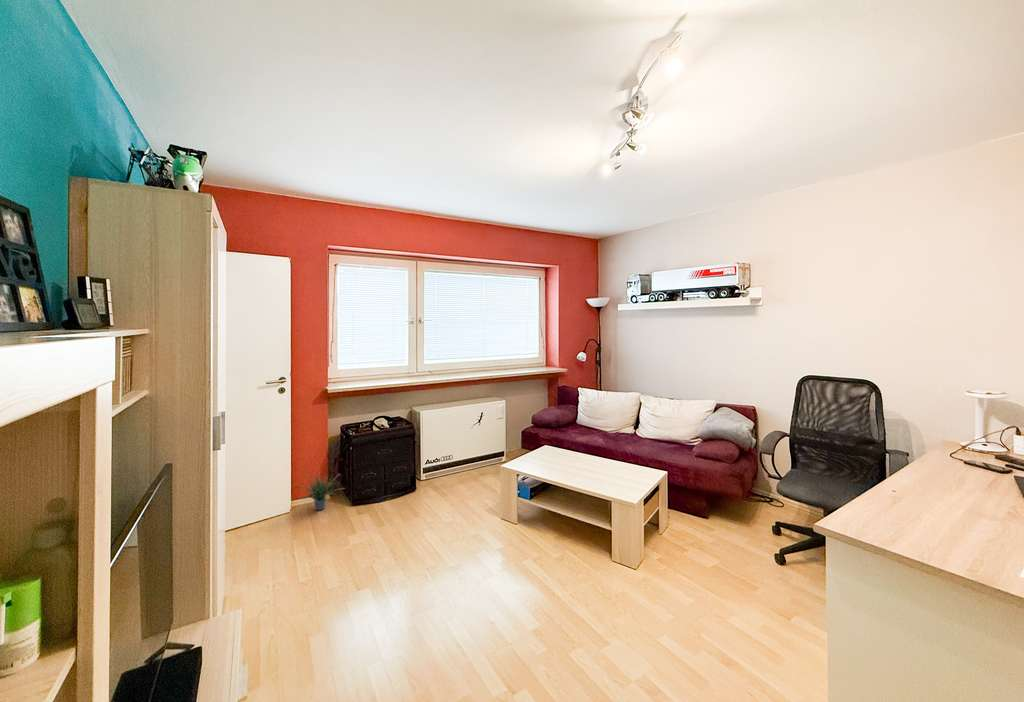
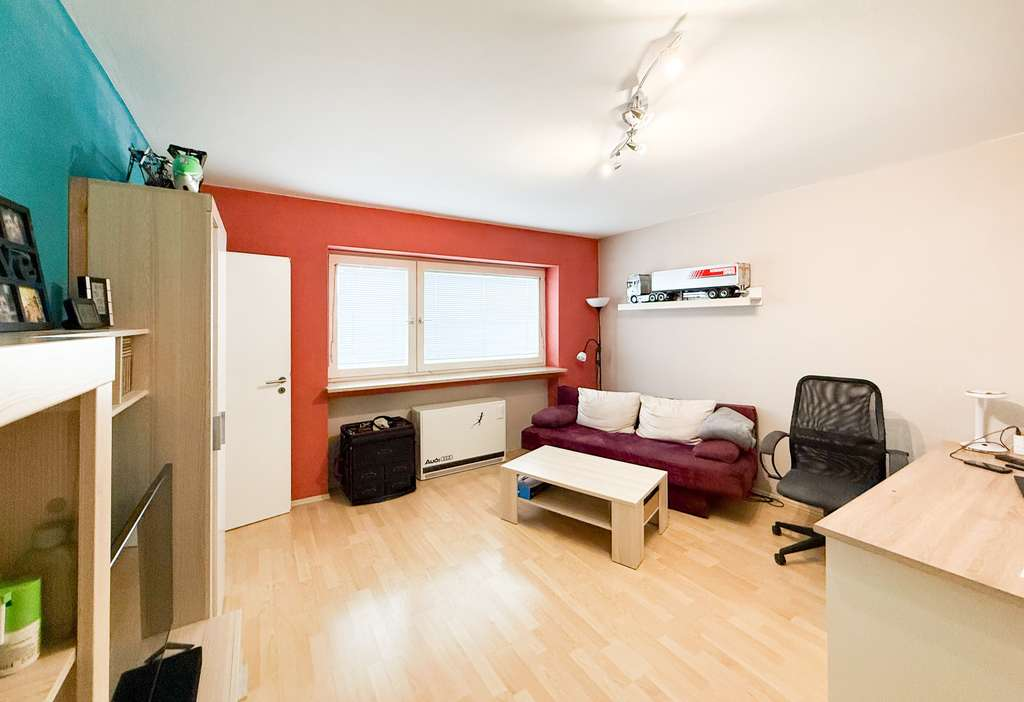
- potted plant [292,469,346,511]
